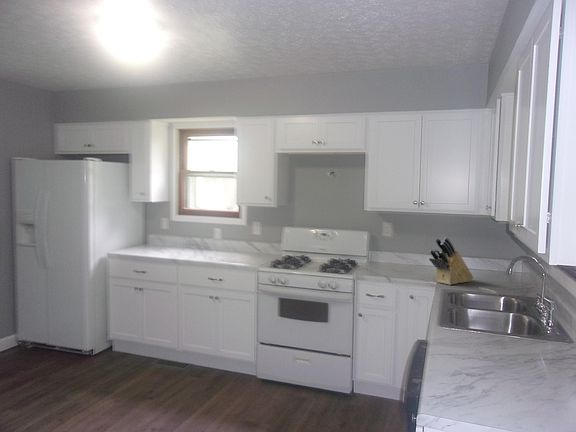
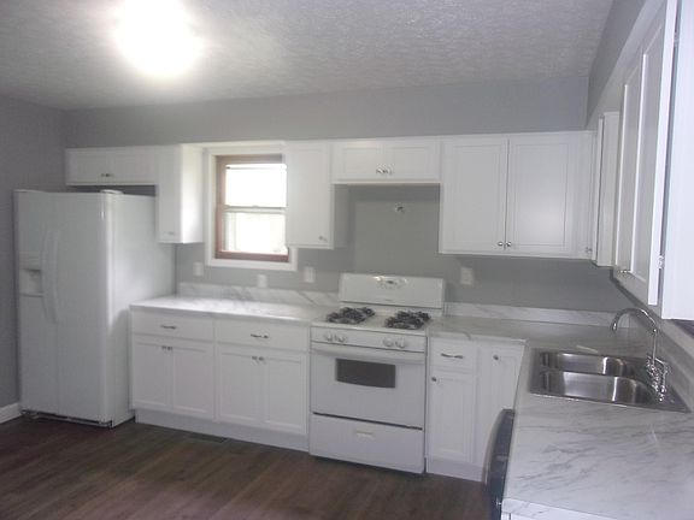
- knife block [428,237,474,286]
